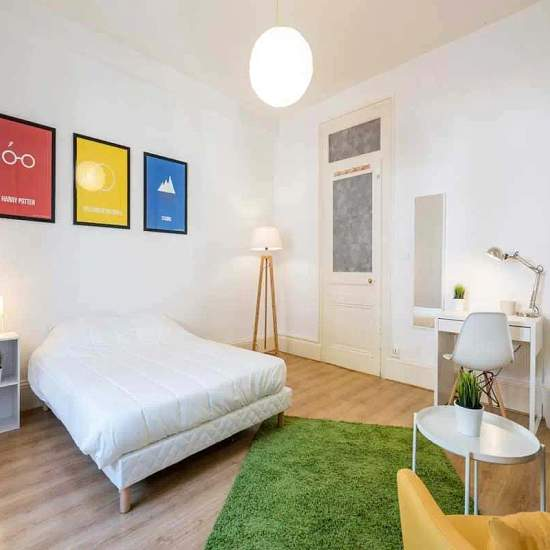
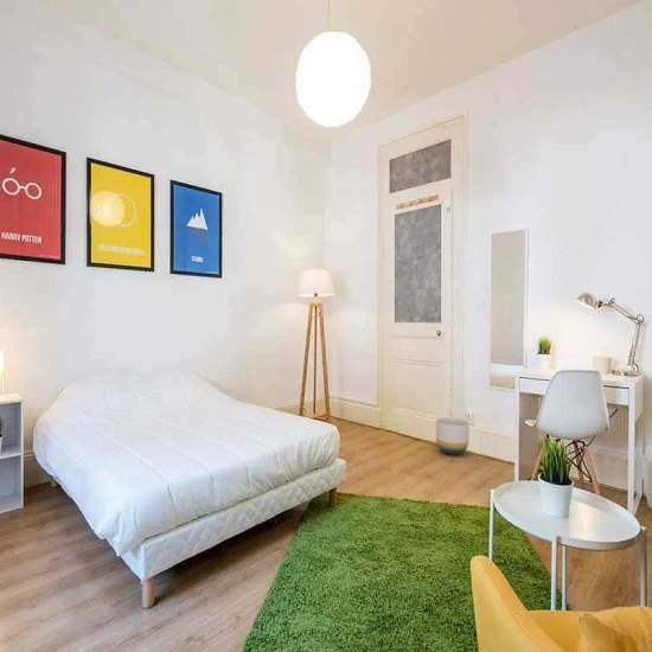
+ planter [435,416,471,455]
